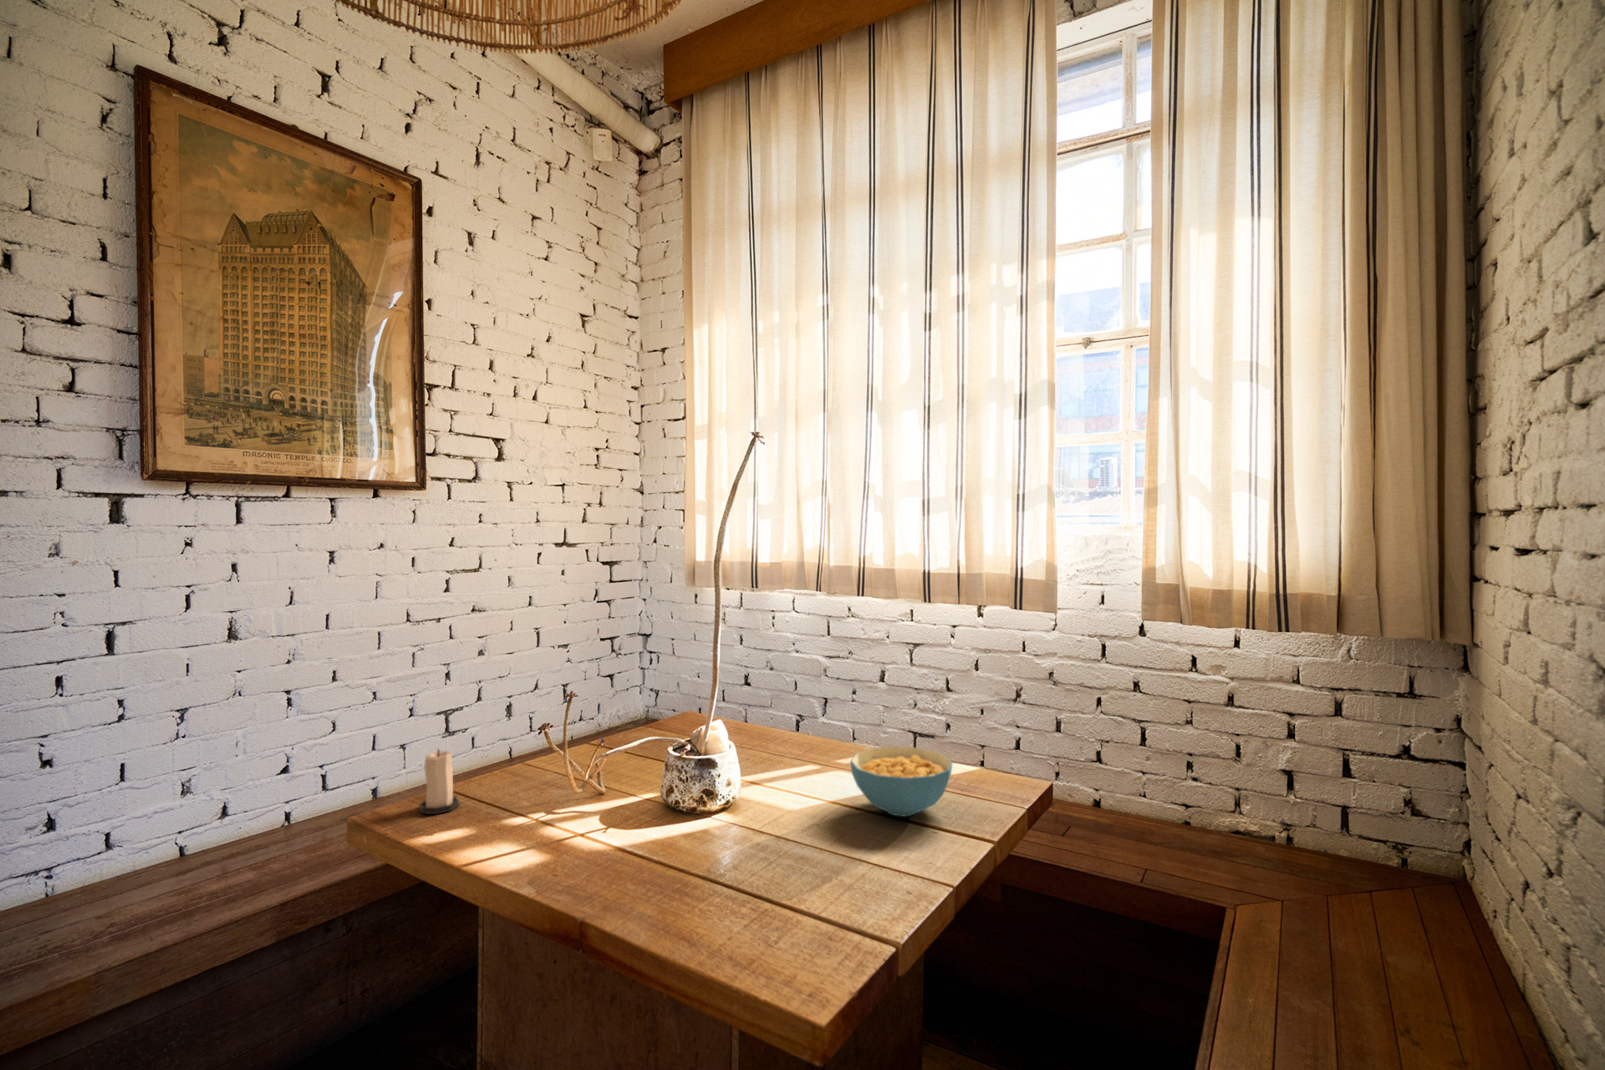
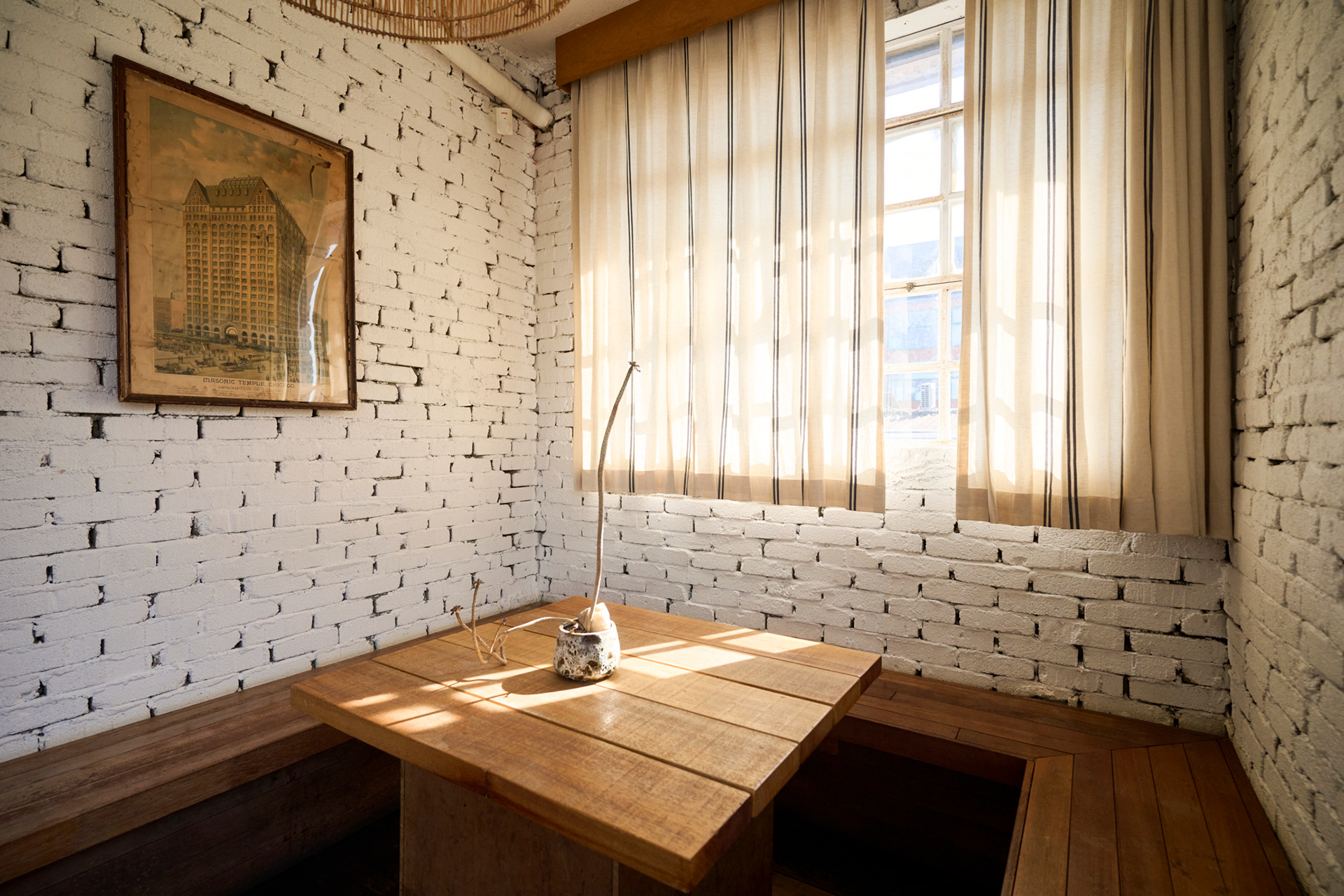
- candle [419,748,460,814]
- cereal bowl [849,745,954,818]
